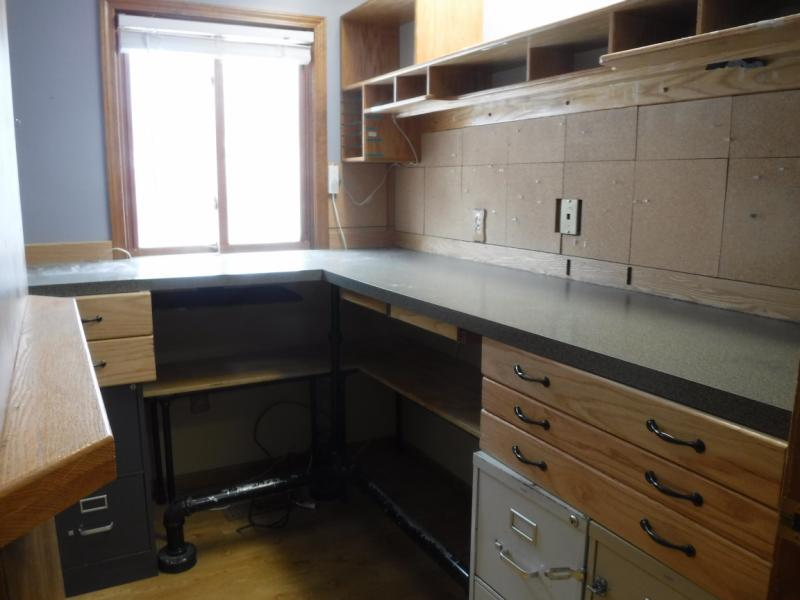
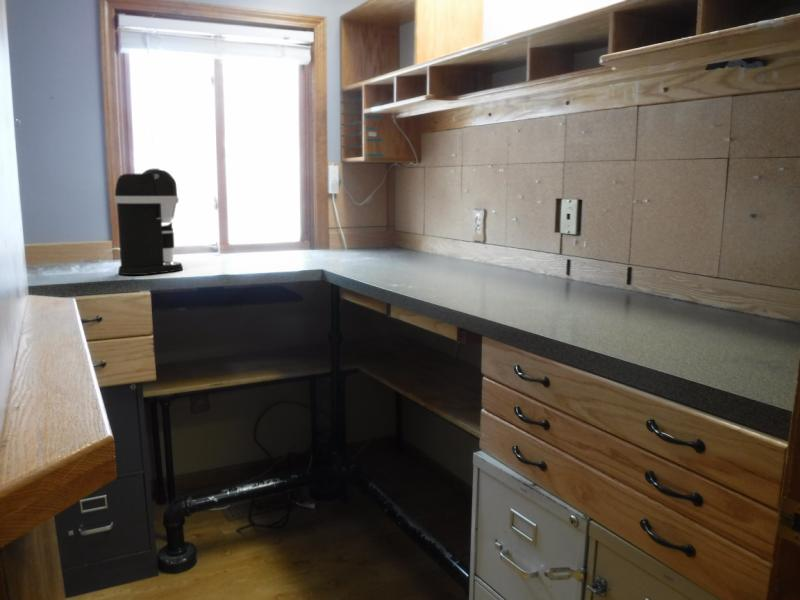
+ coffee maker [114,168,184,276]
